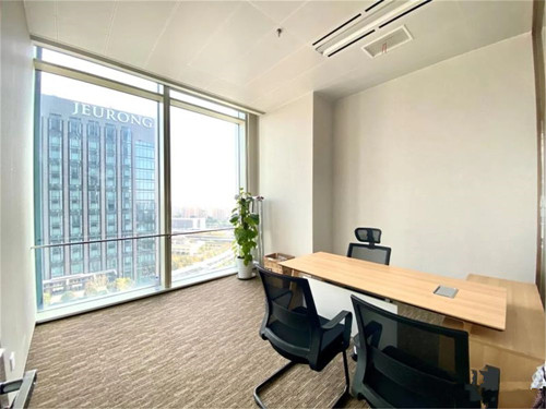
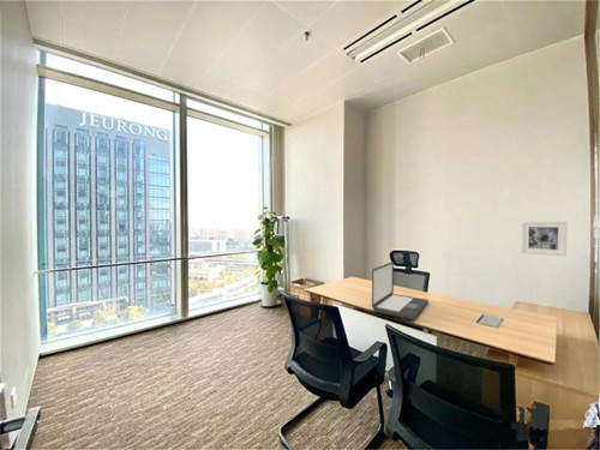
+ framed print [520,221,568,258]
+ laptop [371,260,430,322]
